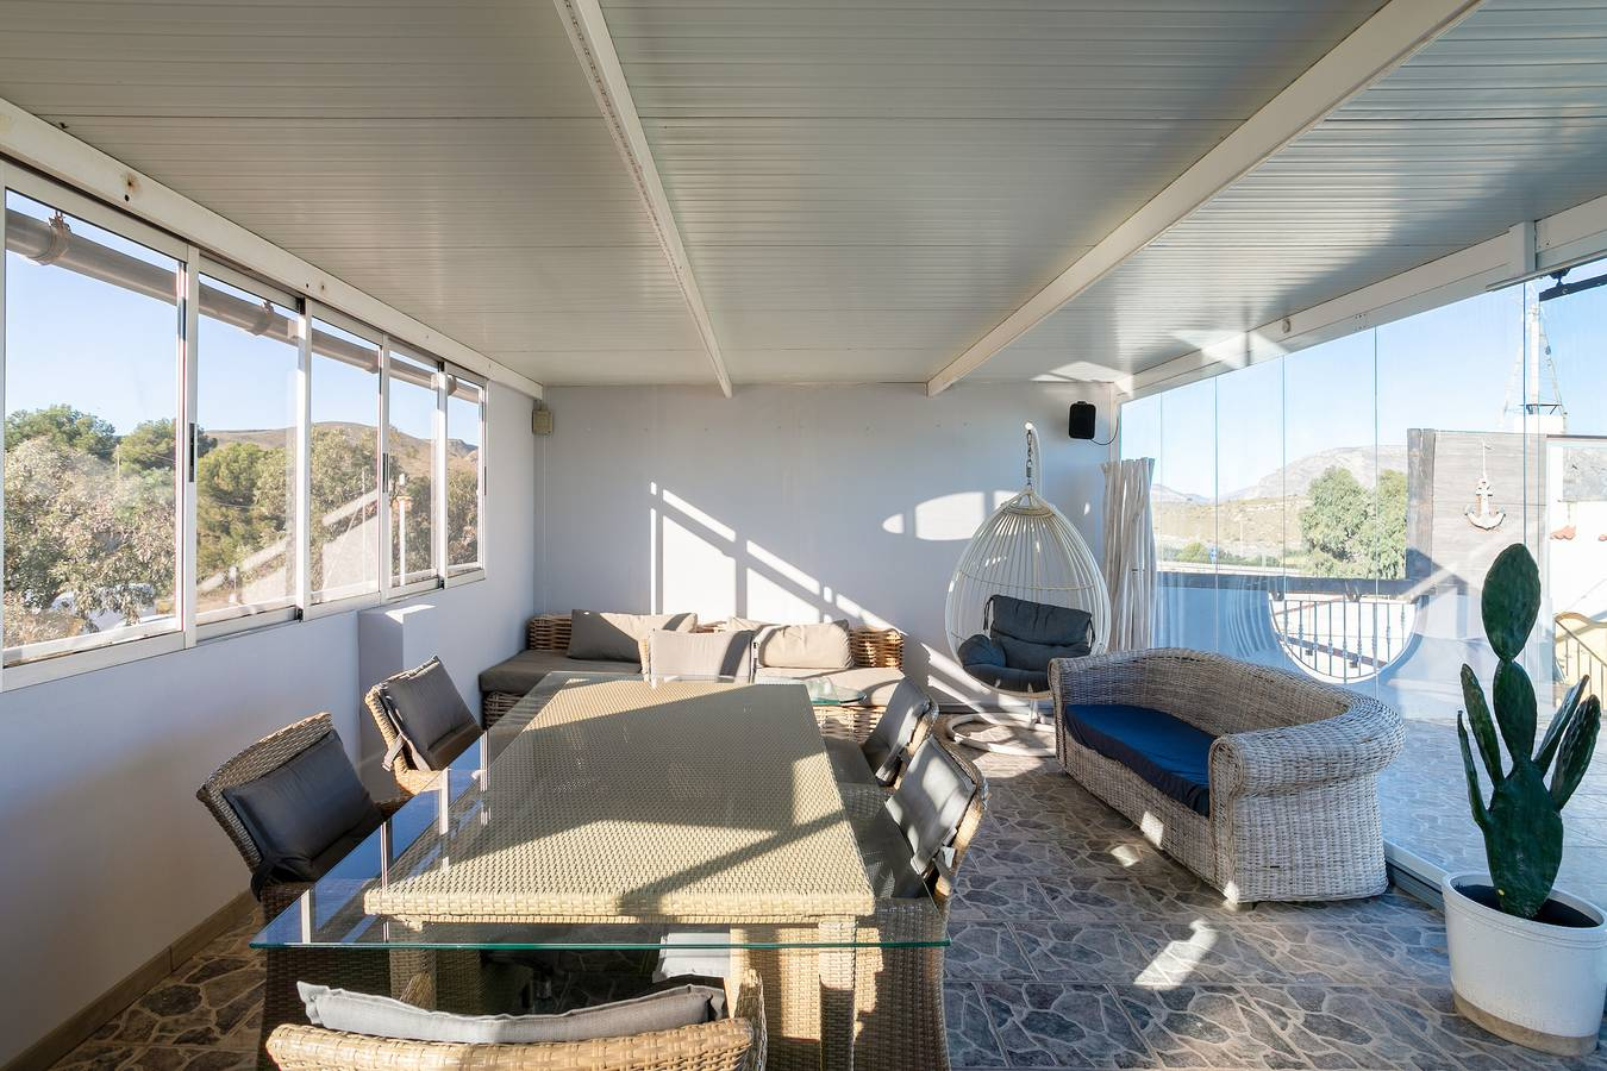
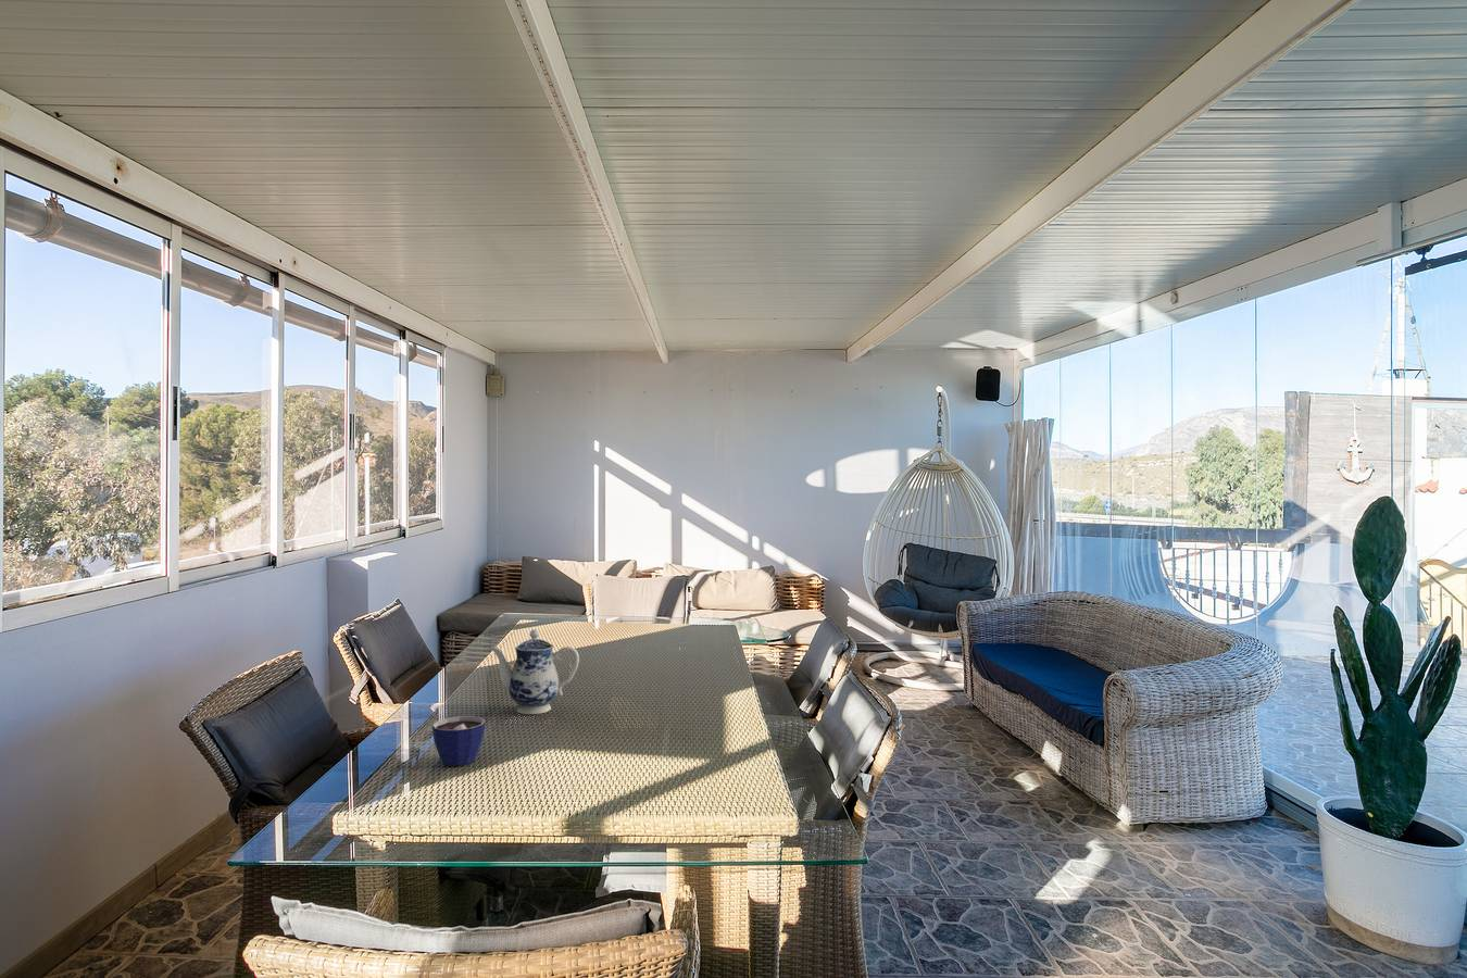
+ cup [431,715,486,767]
+ teapot [489,628,581,715]
